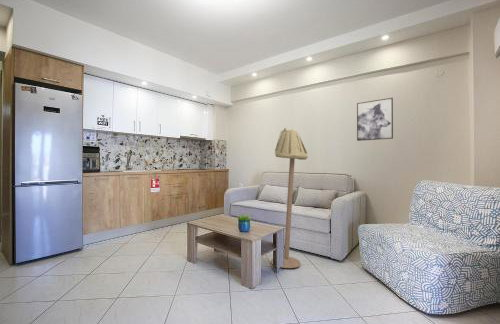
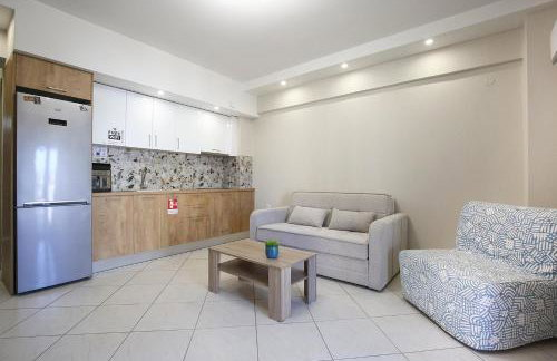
- wall art [356,97,394,142]
- floor lamp [271,127,309,269]
